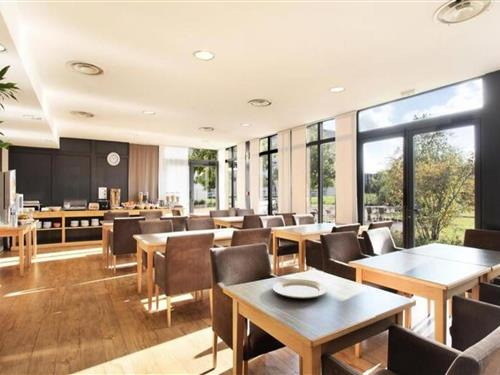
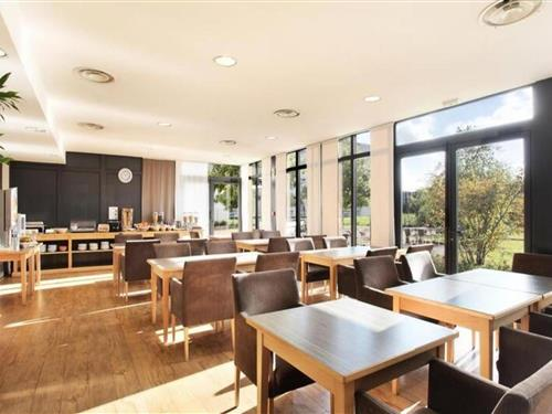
- chinaware [272,278,328,299]
